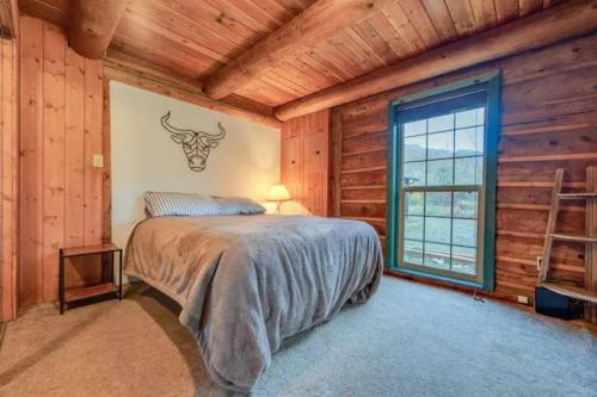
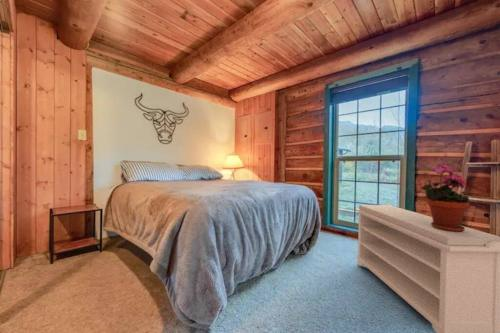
+ bench [355,204,500,333]
+ potted plant [420,163,471,232]
